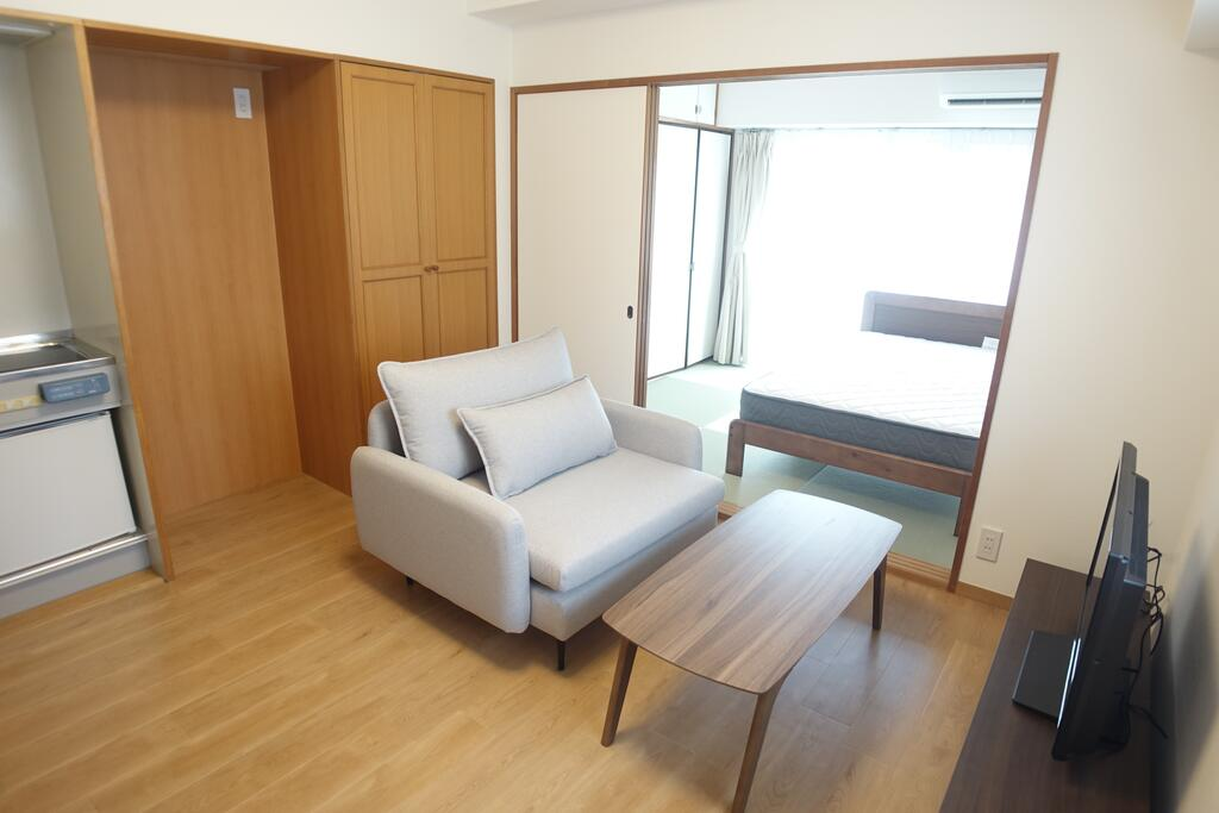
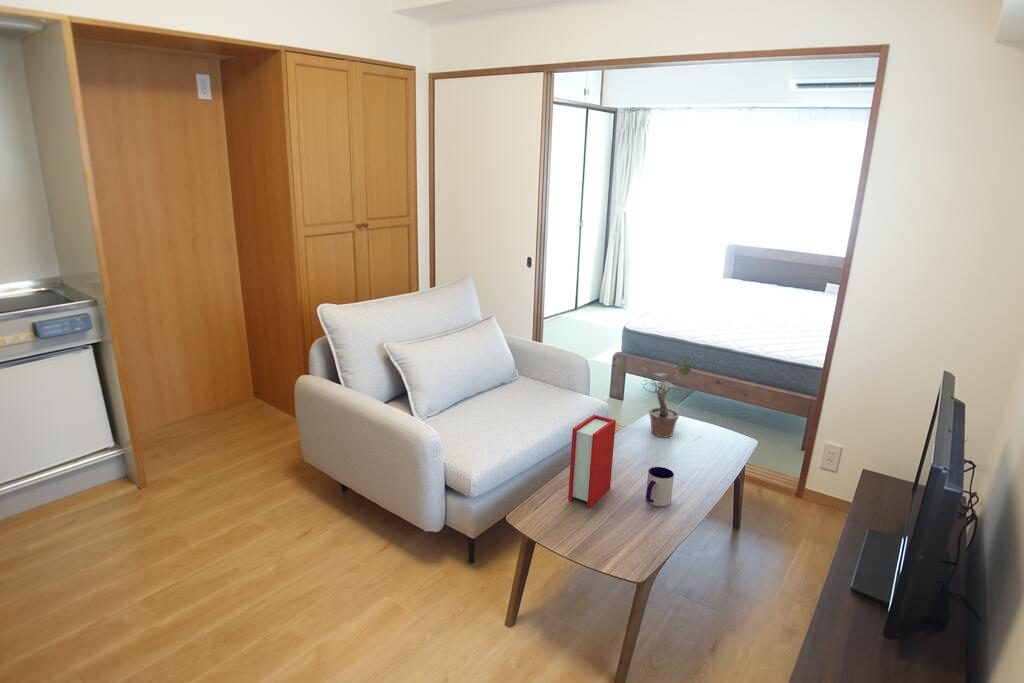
+ book [567,414,617,508]
+ potted plant [641,356,693,438]
+ mug [645,466,675,507]
